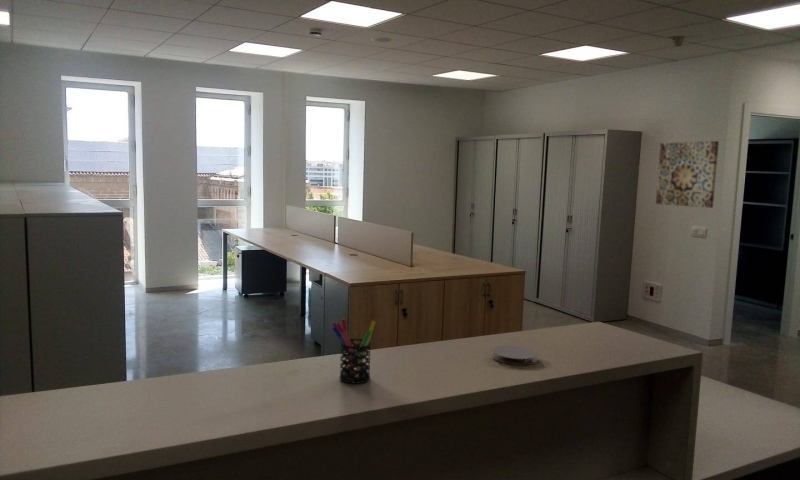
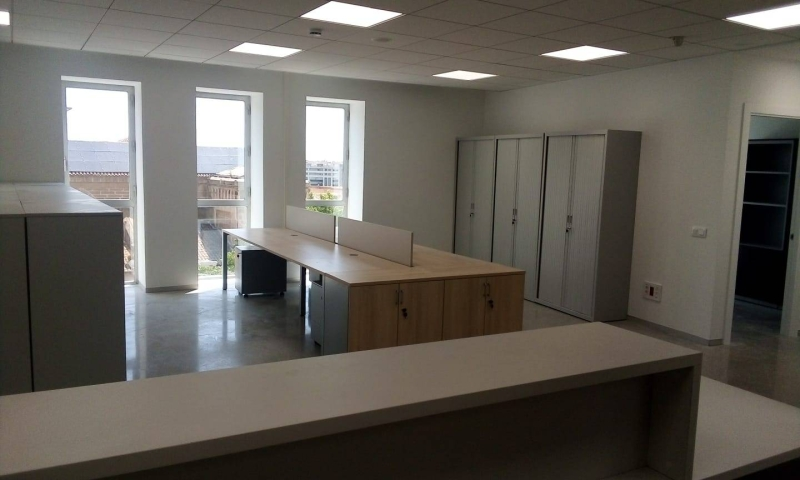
- pen holder [331,317,376,384]
- wall art [655,140,720,209]
- coaster [491,345,539,366]
